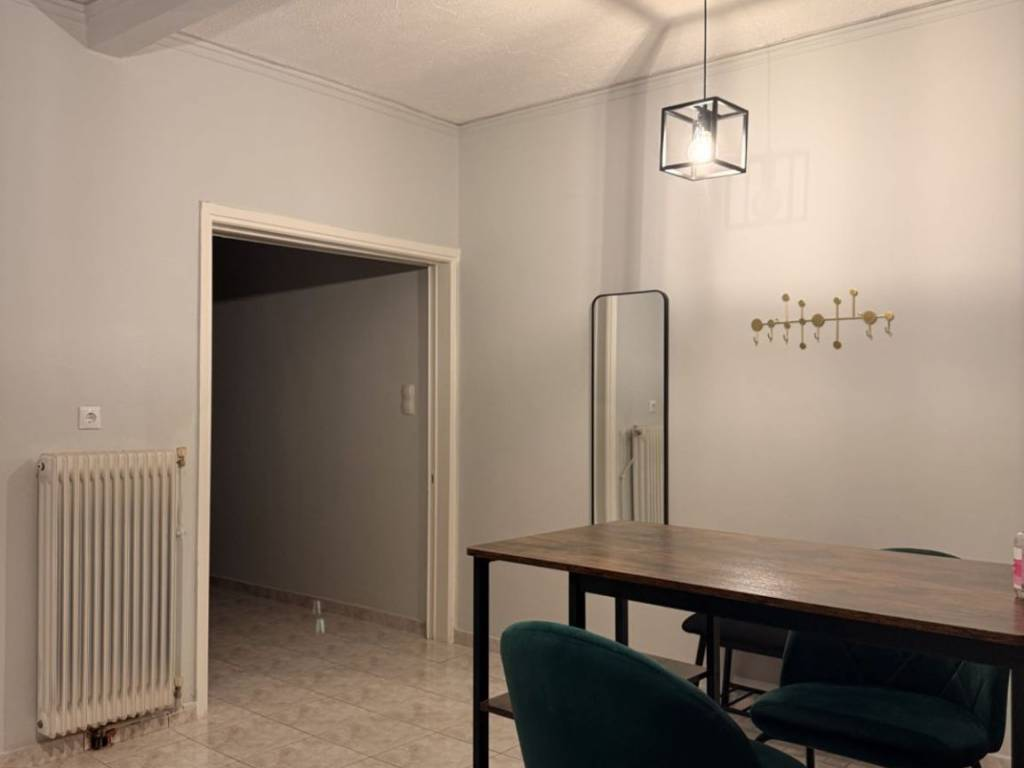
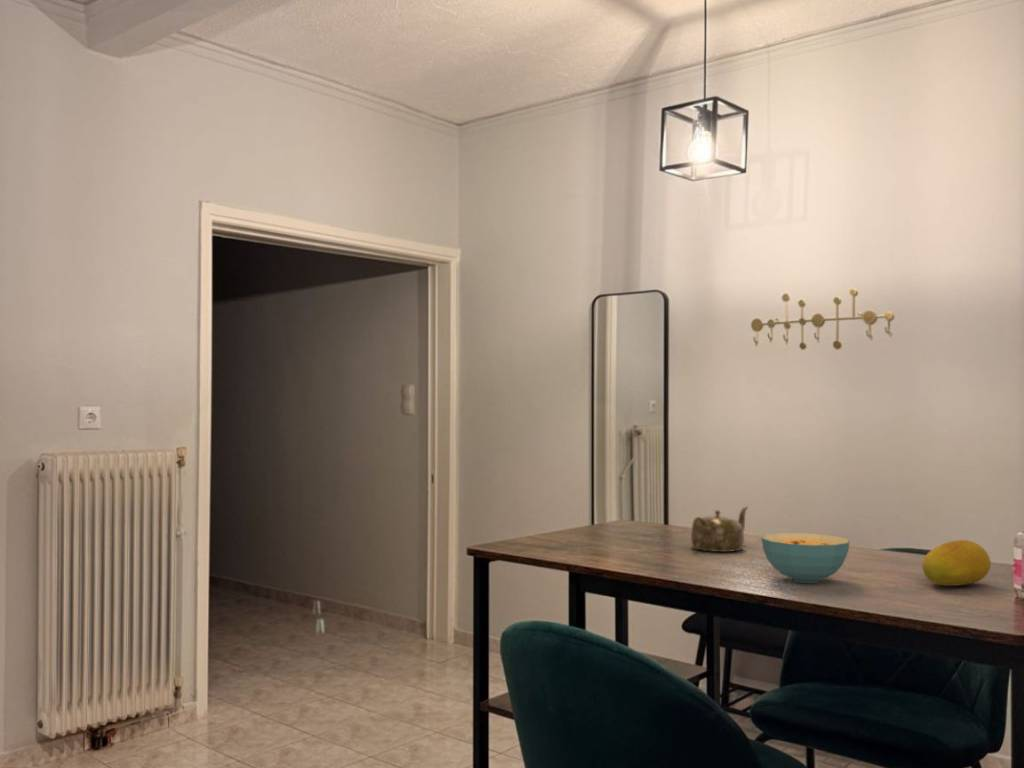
+ cereal bowl [761,532,851,584]
+ fruit [921,539,992,587]
+ teapot [690,506,749,553]
